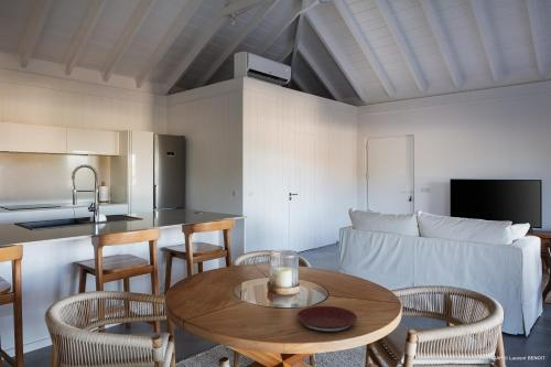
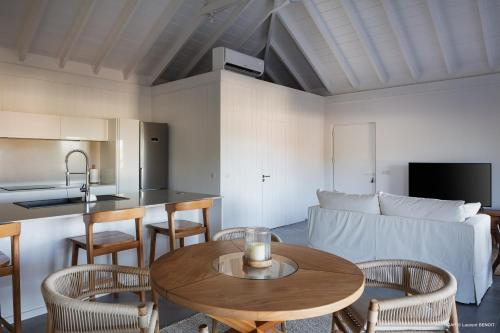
- plate [295,305,358,333]
